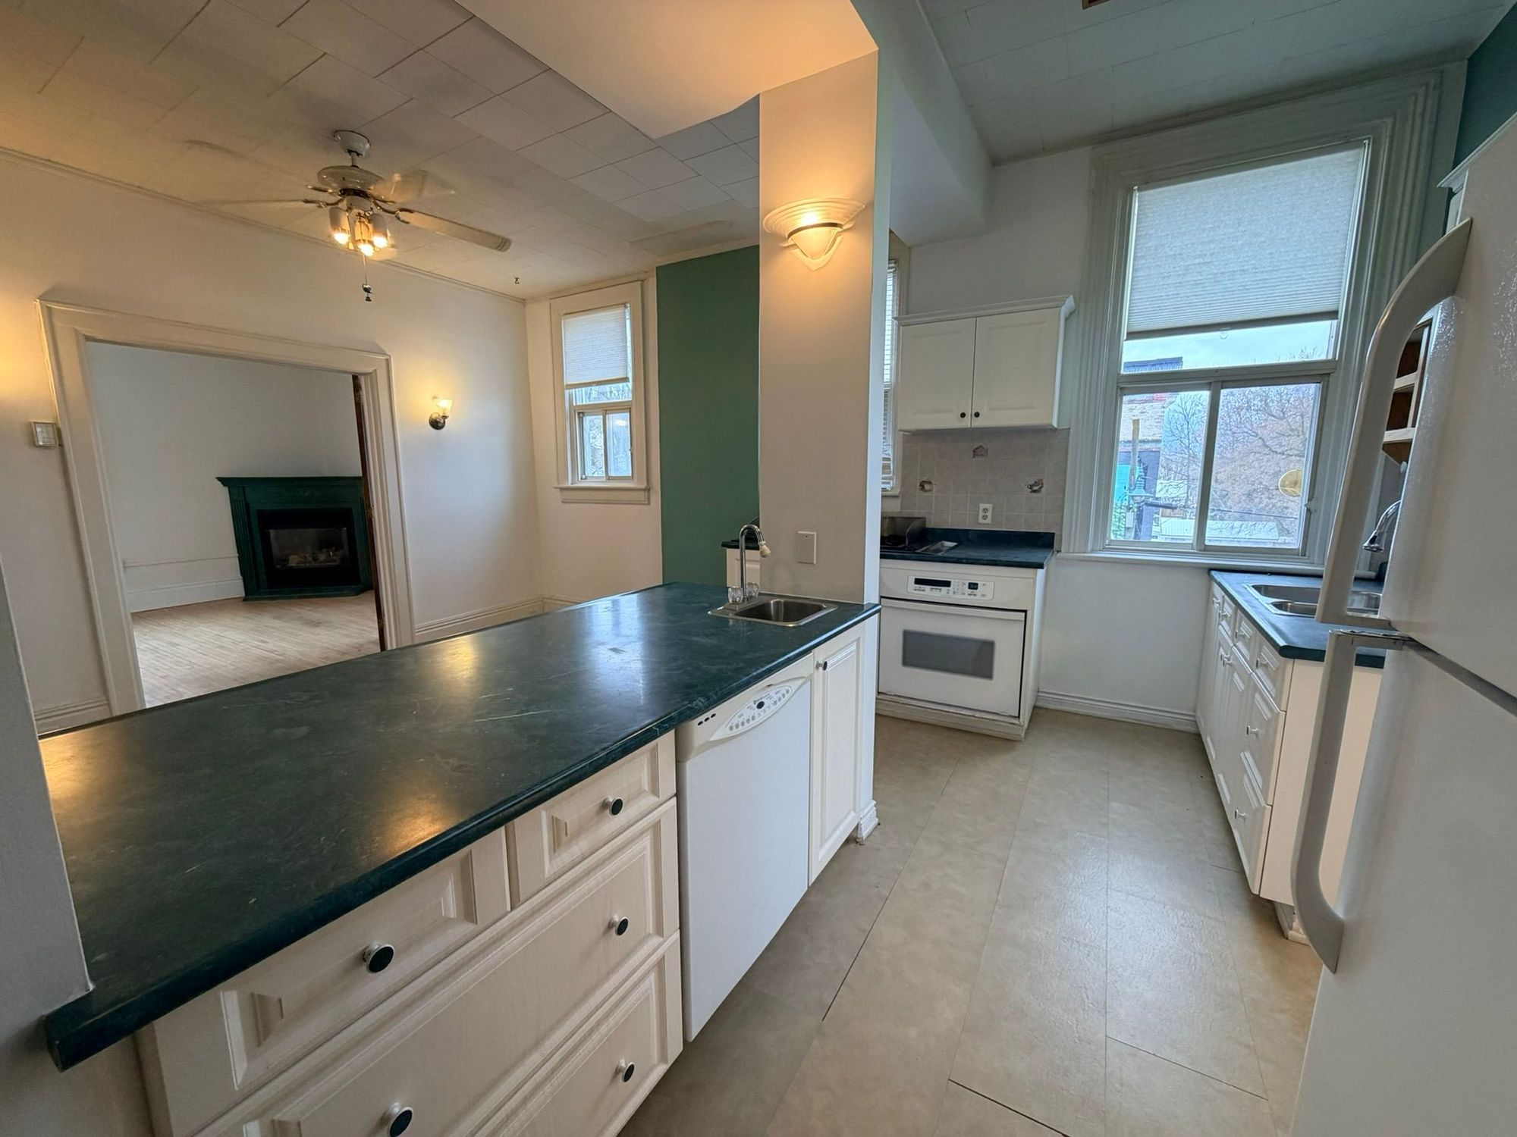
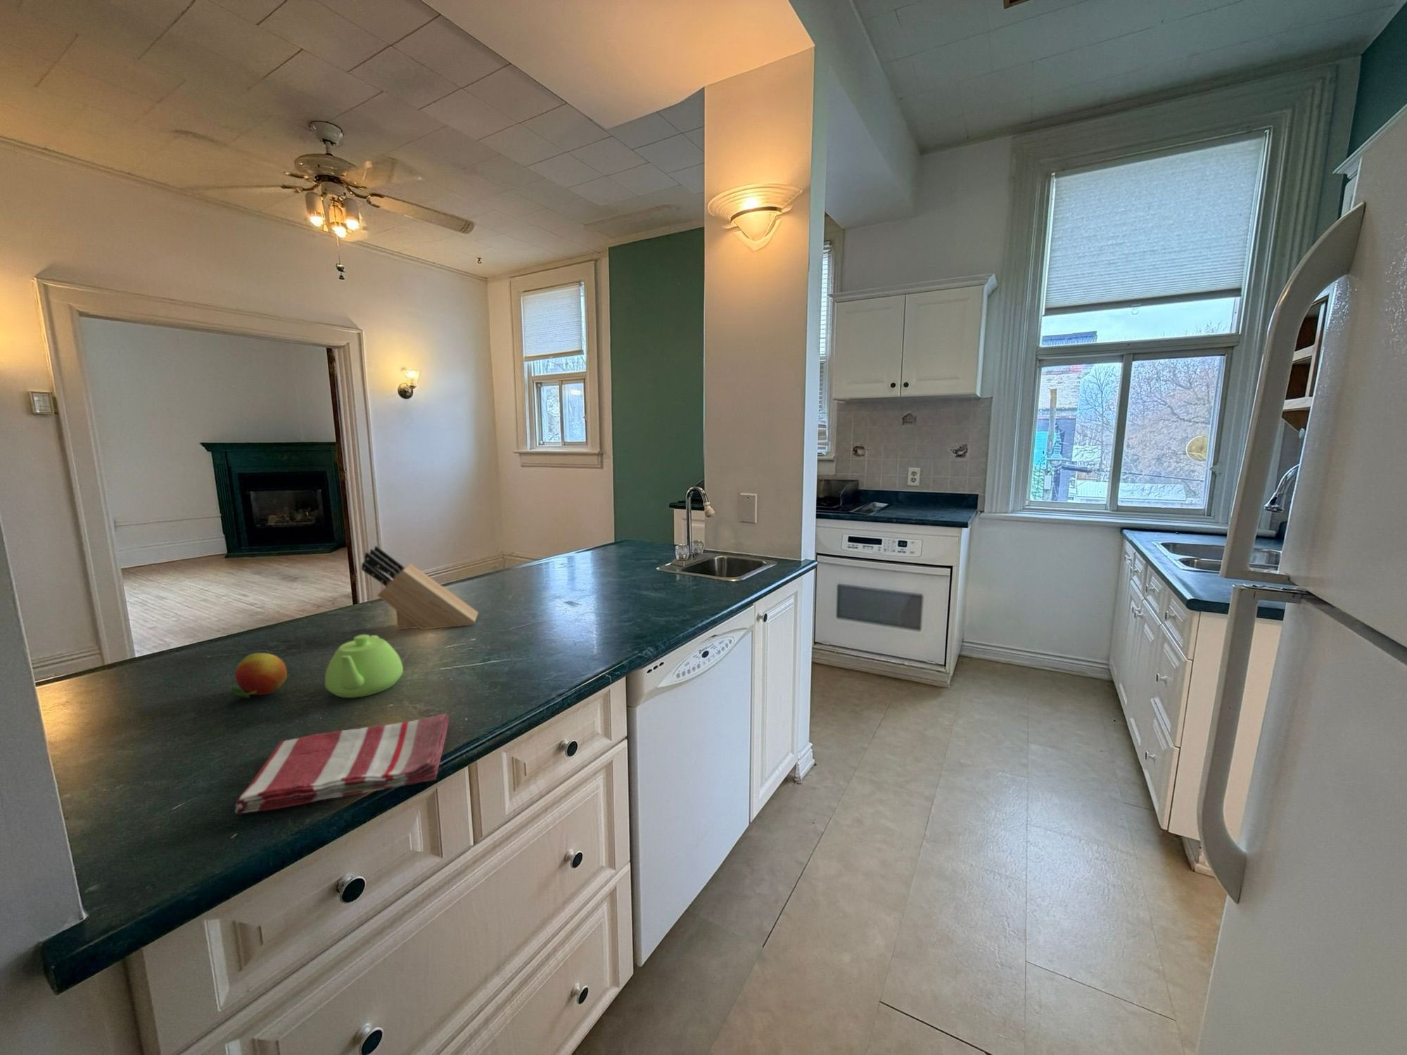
+ knife block [361,545,479,631]
+ dish towel [234,714,450,815]
+ fruit [229,652,288,698]
+ teapot [325,634,403,698]
